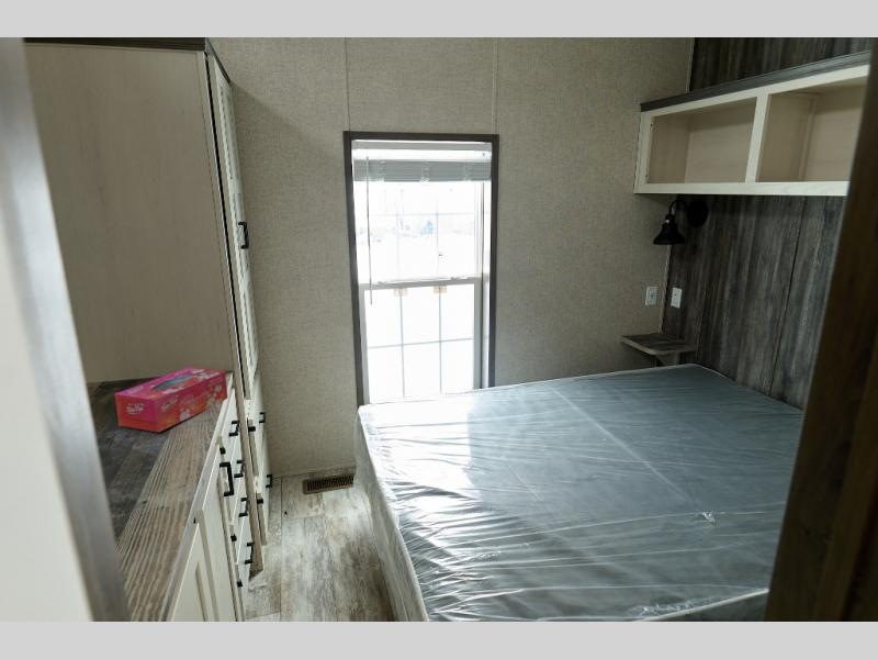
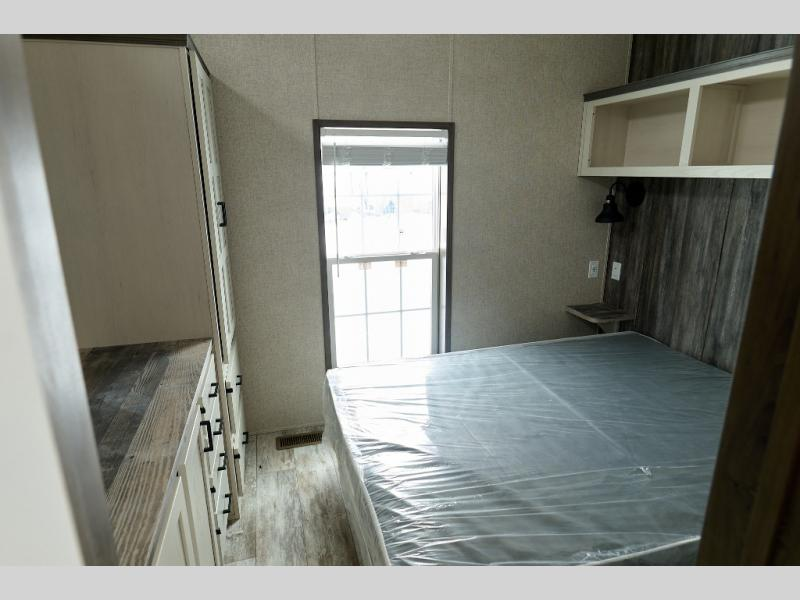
- tissue box [114,366,228,433]
